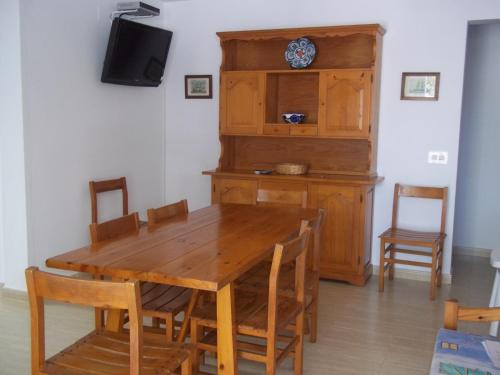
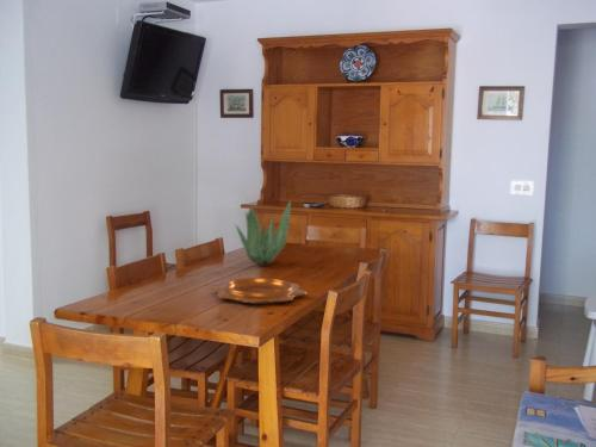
+ plant [234,199,292,266]
+ decorative bowl [211,277,308,305]
